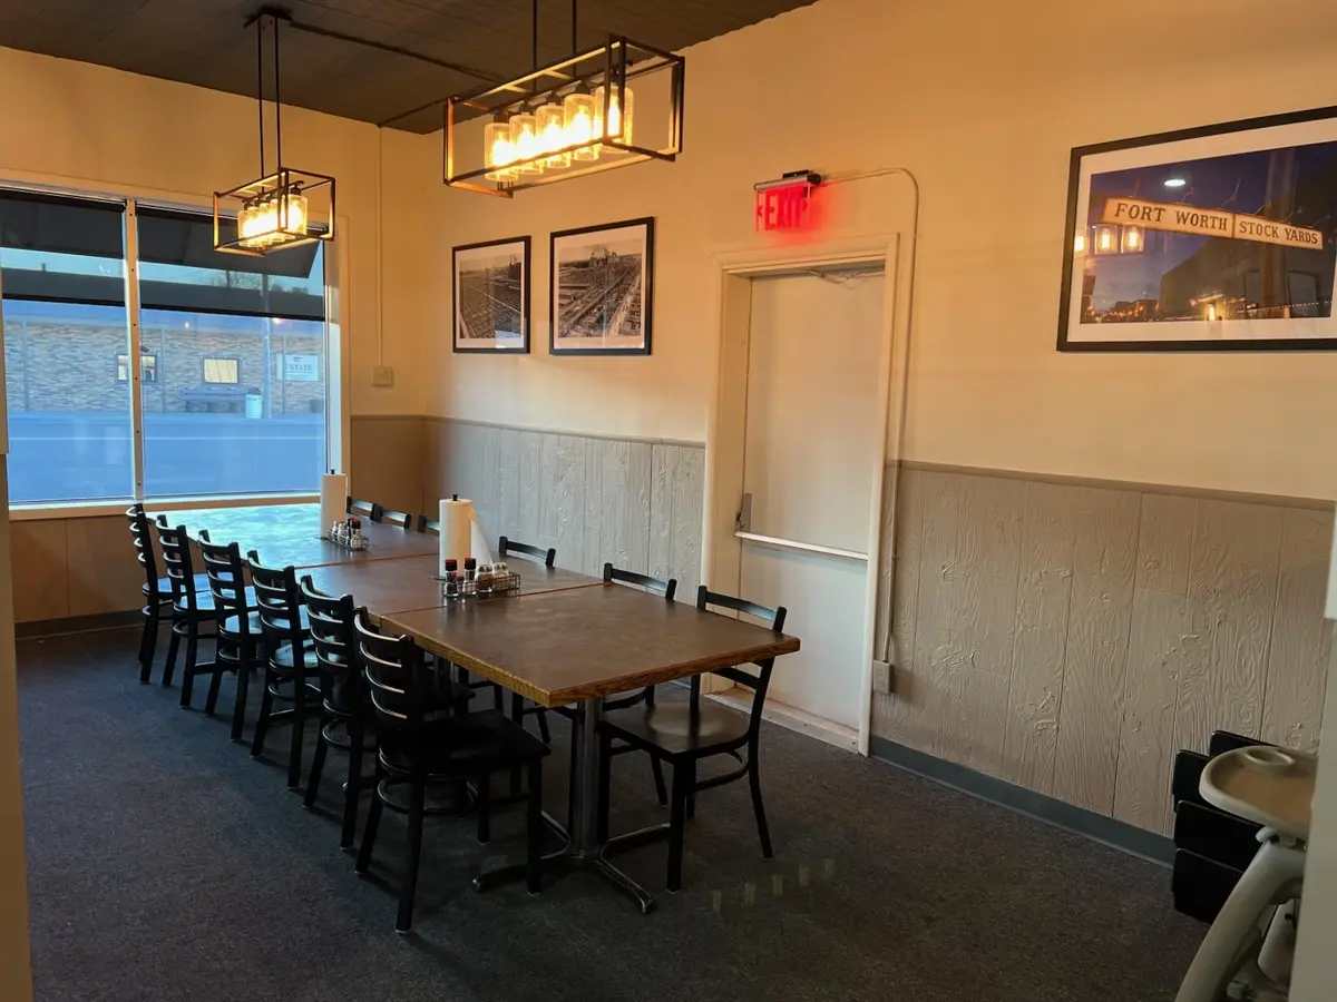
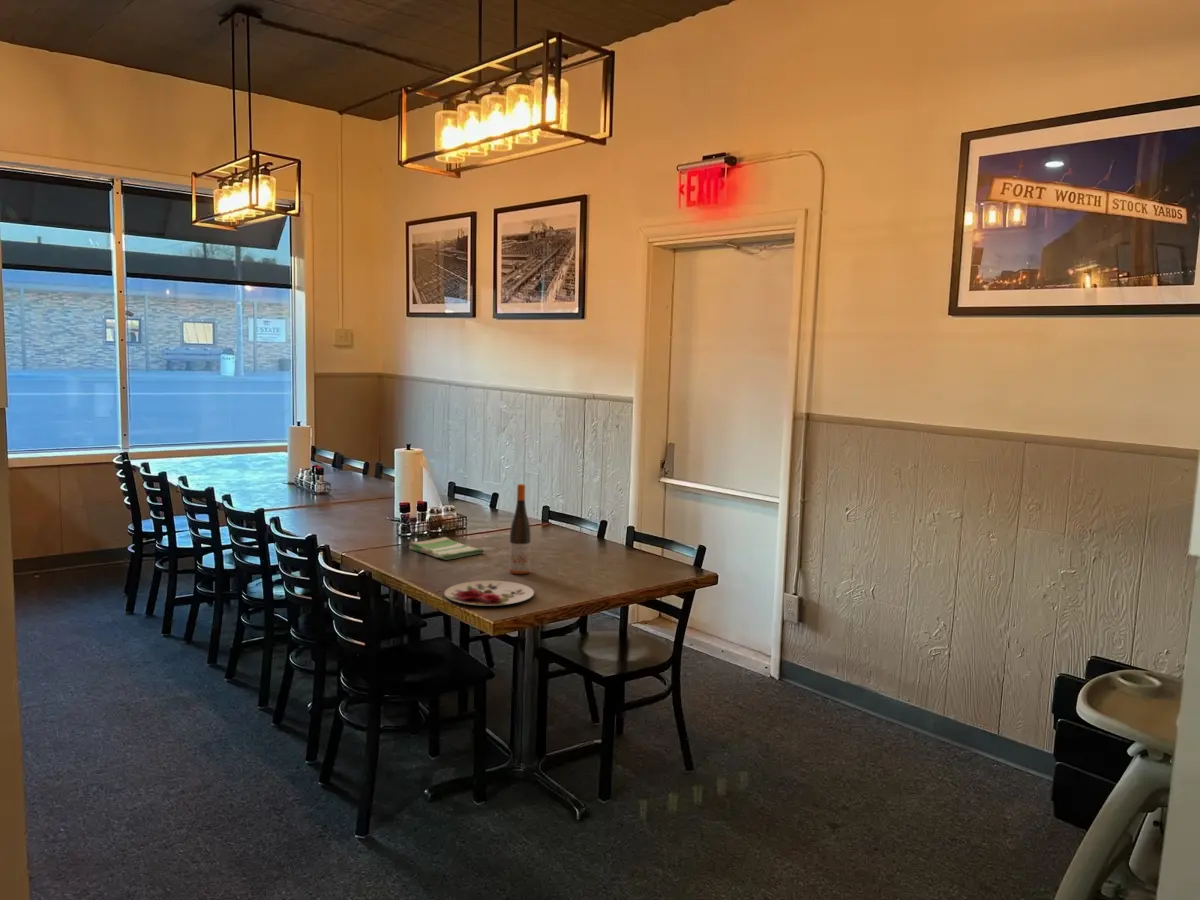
+ plate [443,580,535,607]
+ wine bottle [508,483,531,575]
+ dish towel [408,536,485,561]
